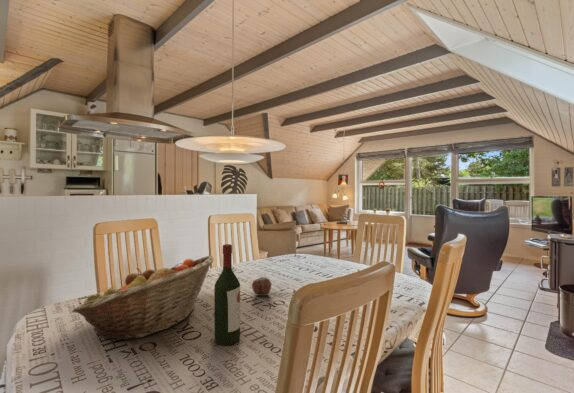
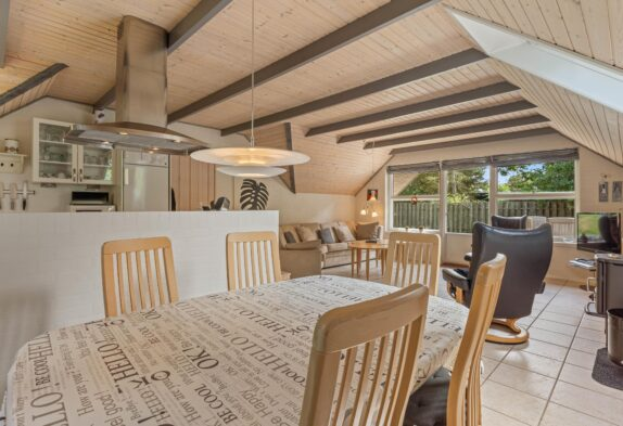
- apple [251,276,272,297]
- wine bottle [213,243,241,346]
- fruit basket [71,255,215,343]
